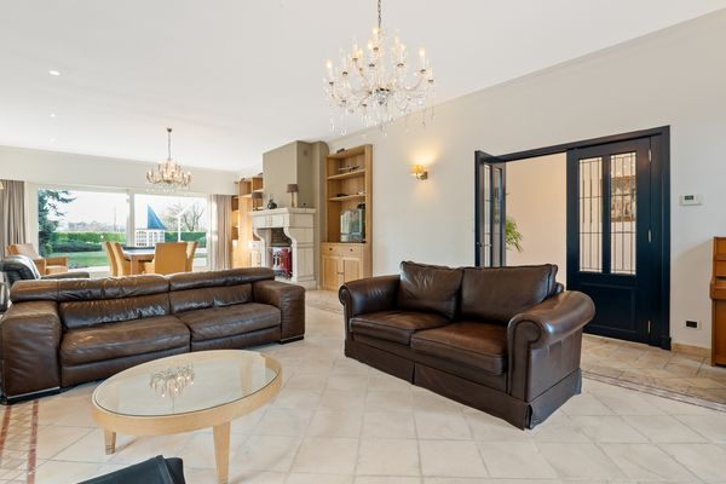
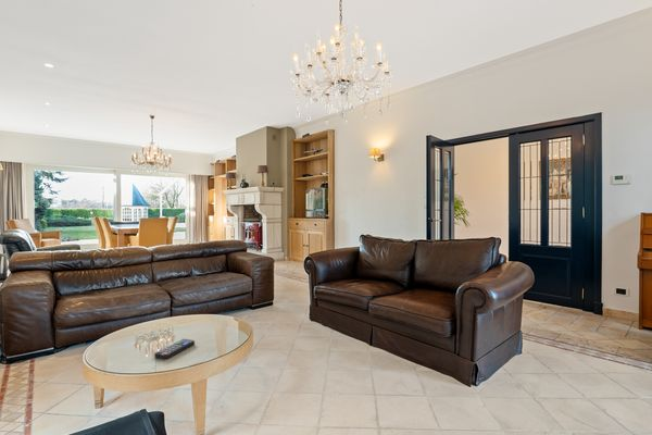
+ remote control [153,338,196,360]
